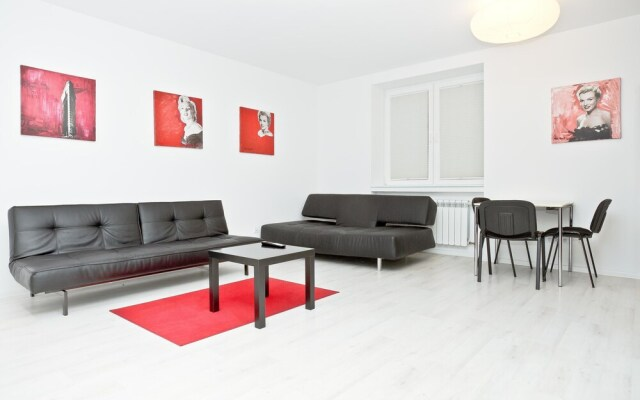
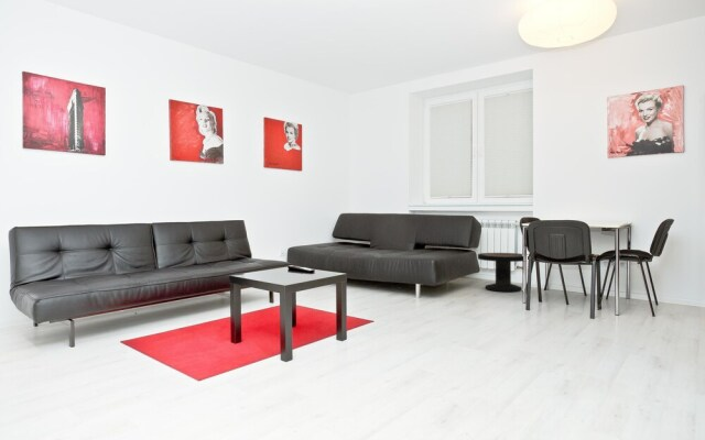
+ side table [477,252,530,293]
